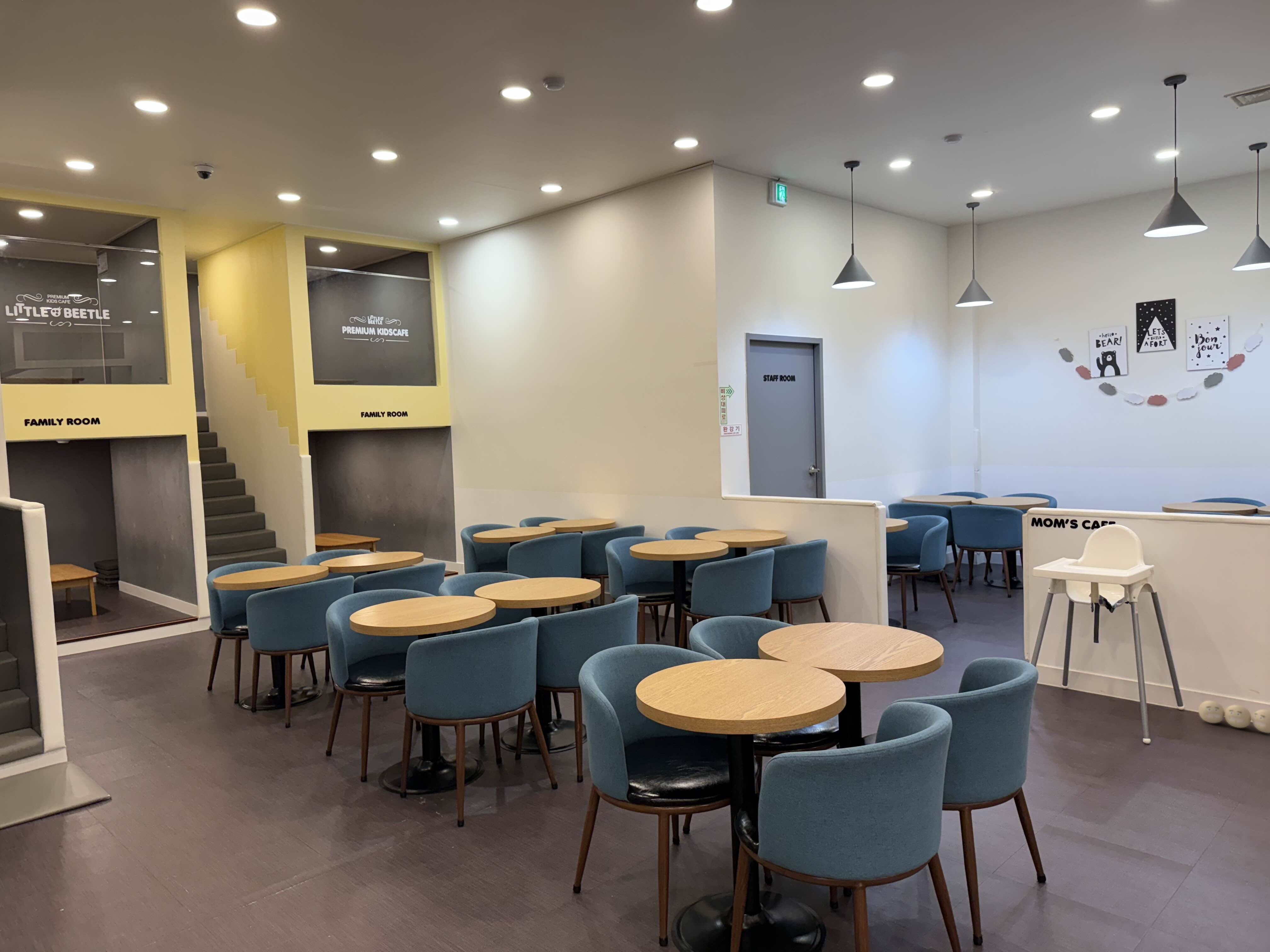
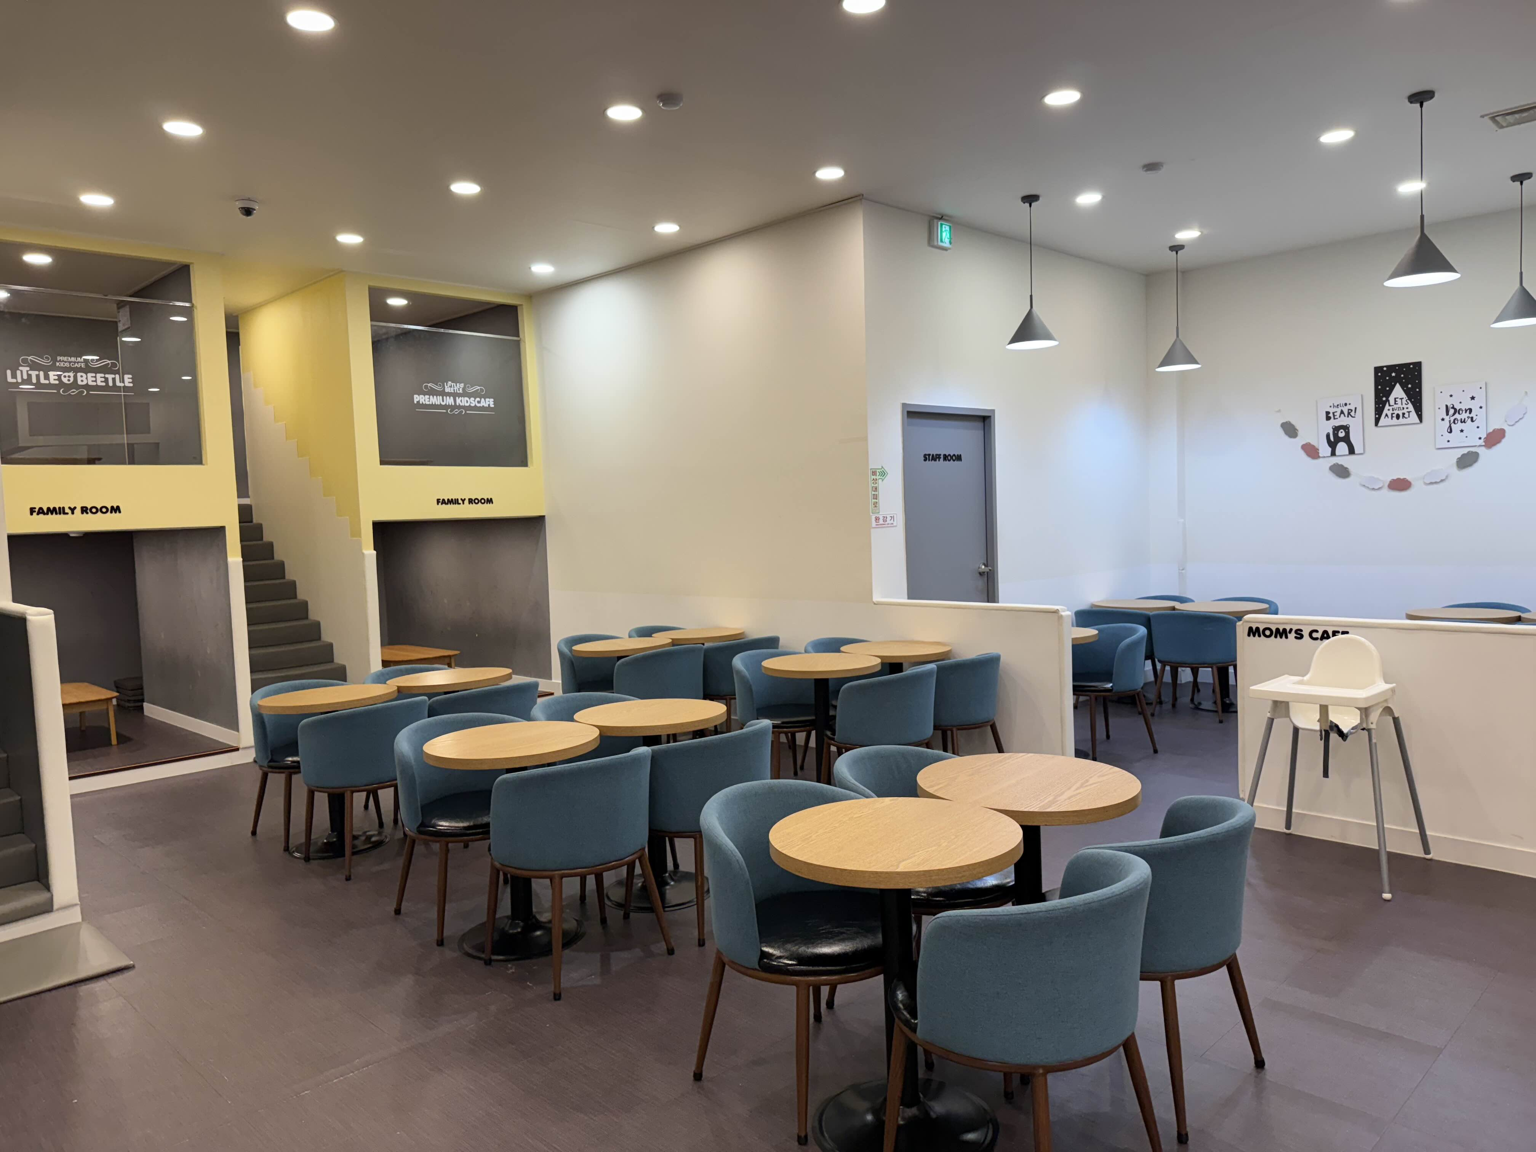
- ball [1198,700,1270,733]
